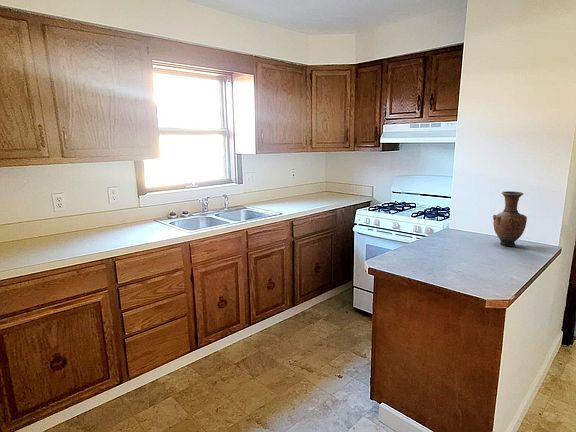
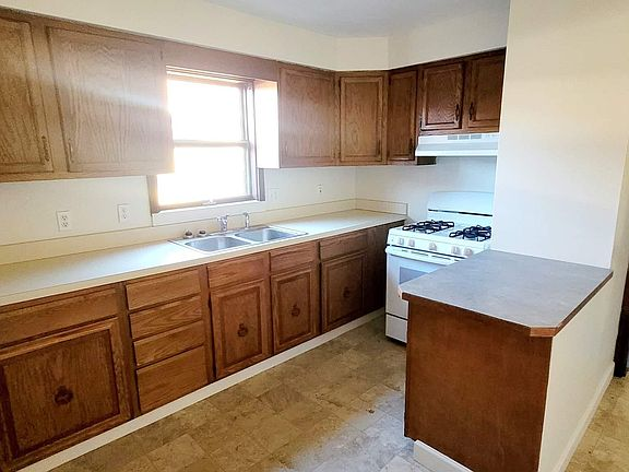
- vase [492,190,528,247]
